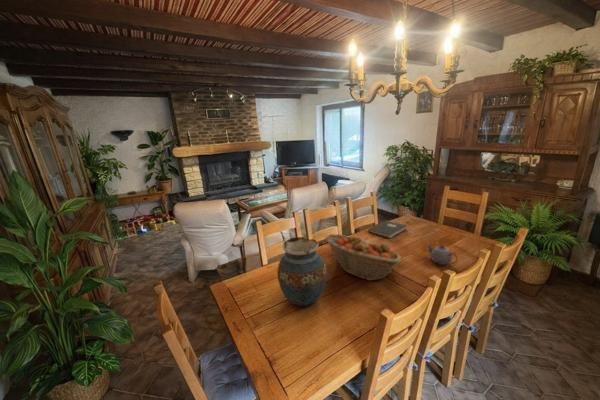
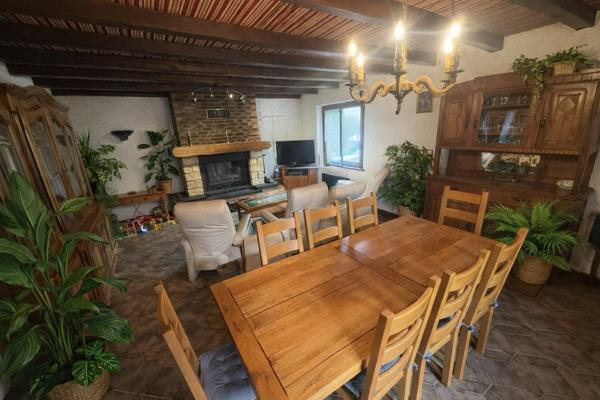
- fruit basket [324,233,402,282]
- vase [276,236,328,307]
- book [367,220,407,239]
- teapot [426,244,459,266]
